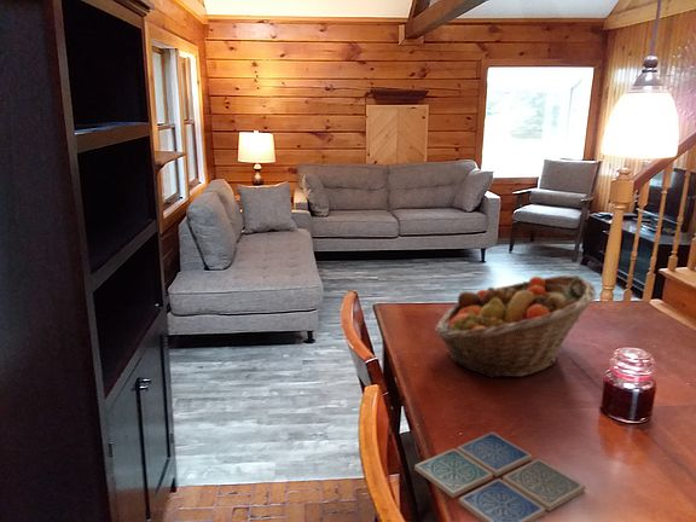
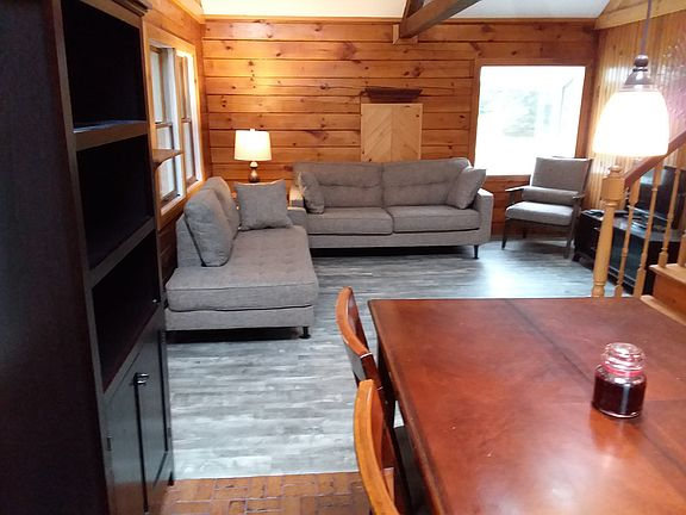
- fruit basket [434,274,597,379]
- drink coaster [413,431,586,522]
